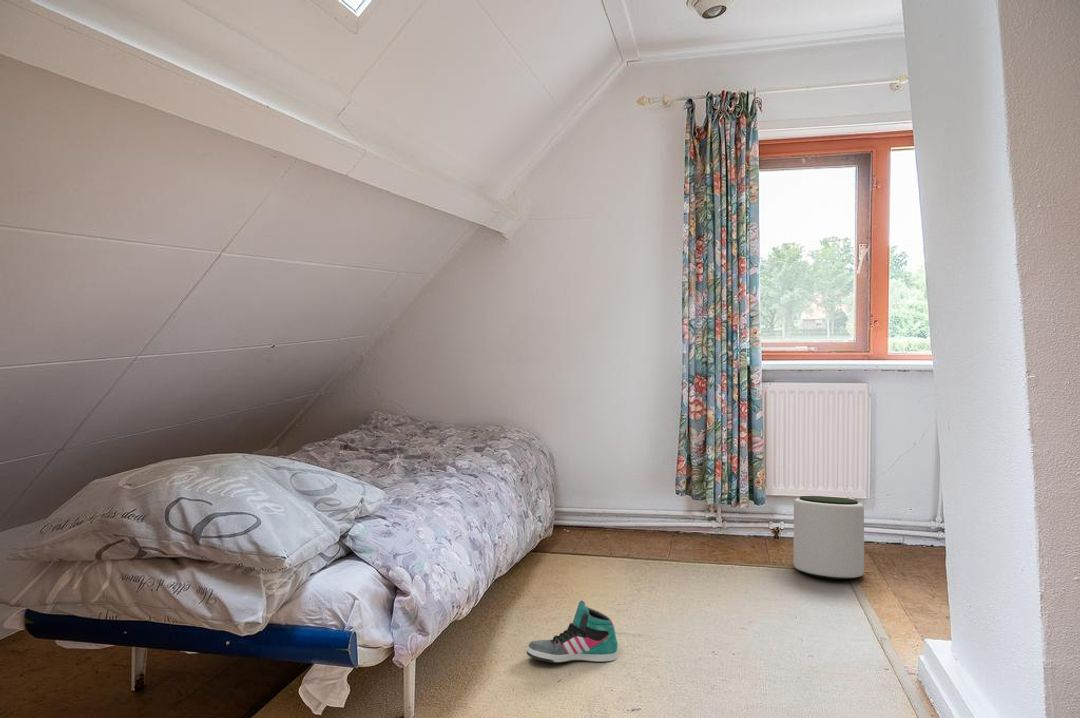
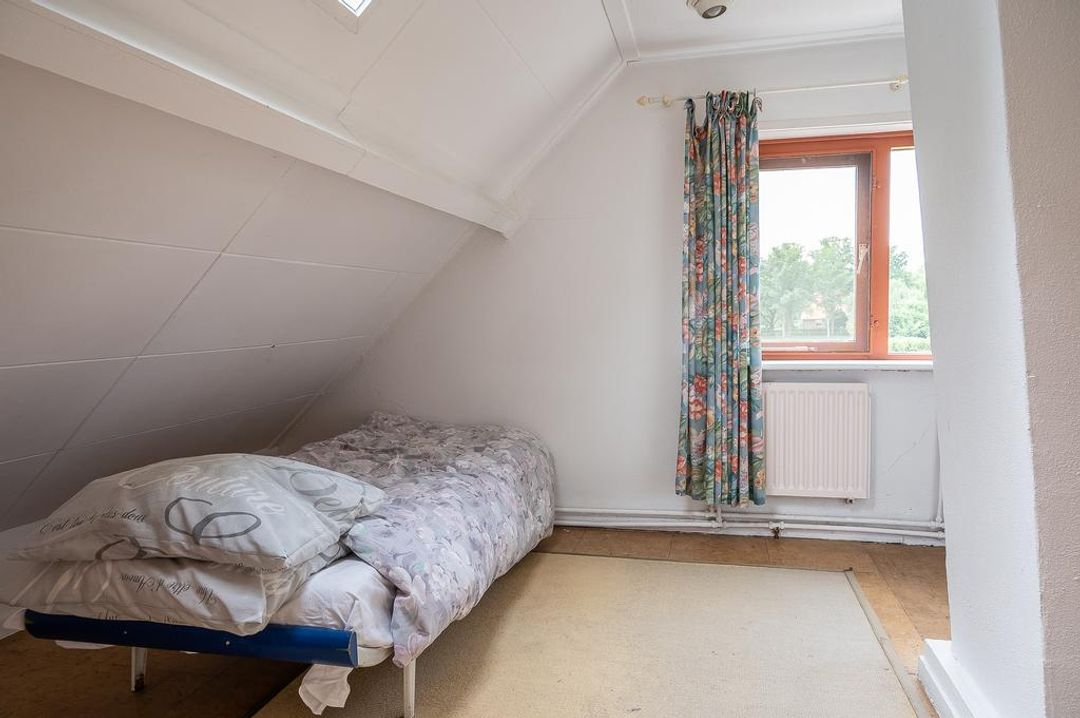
- plant pot [792,495,865,580]
- sneaker [526,599,619,664]
